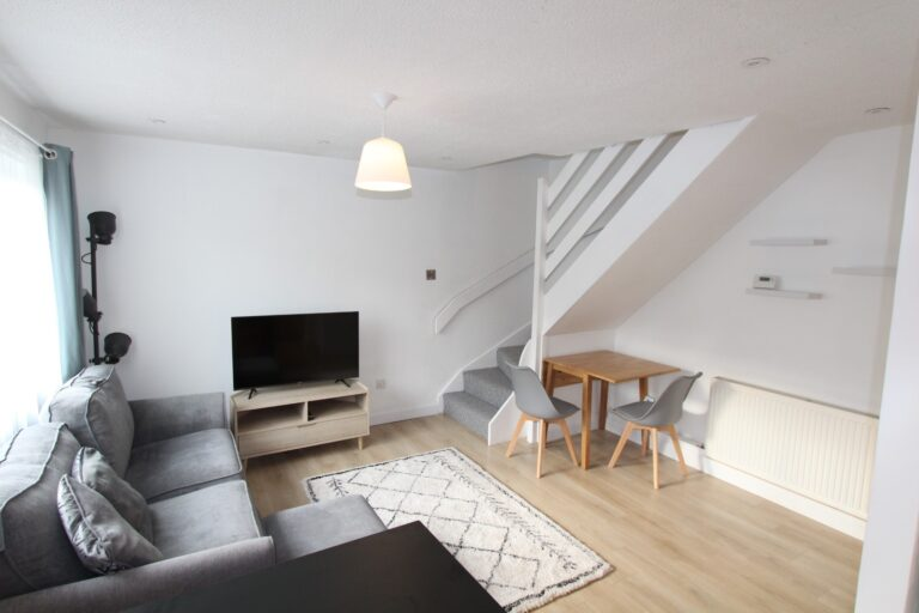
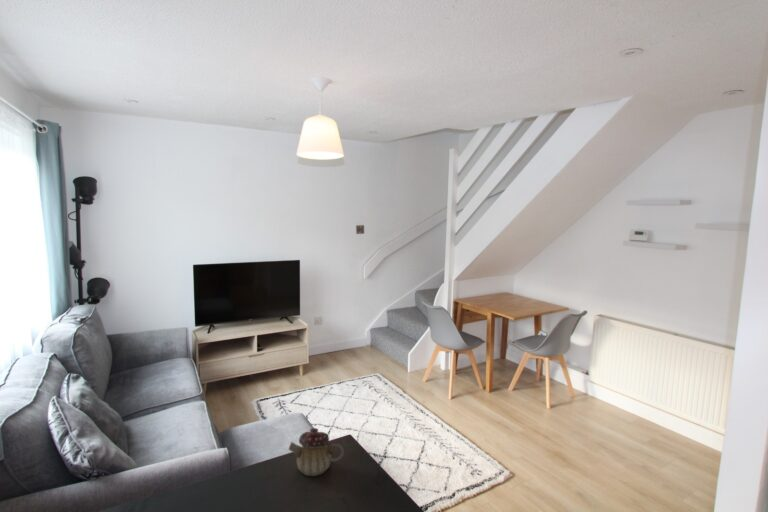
+ teapot [288,427,345,477]
